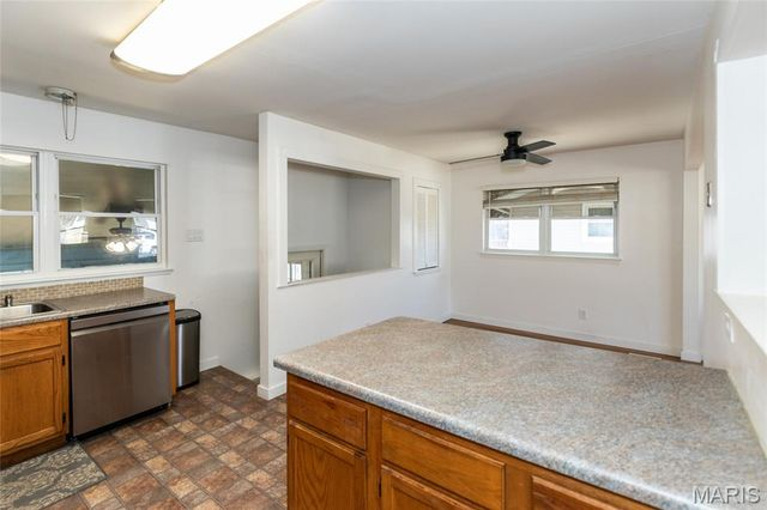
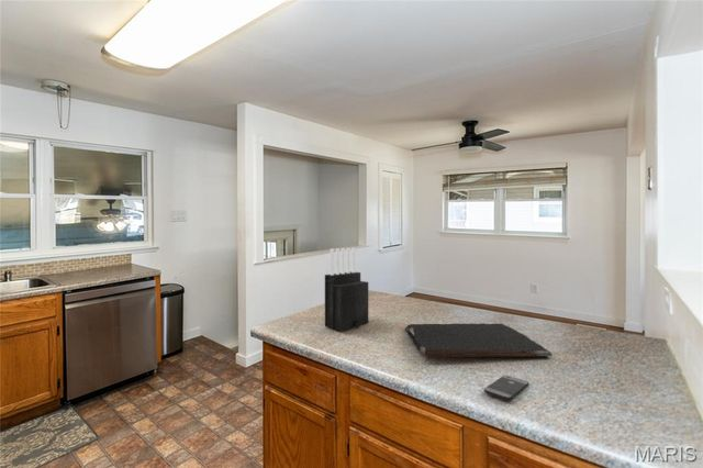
+ cutting board [404,322,553,359]
+ smartphone [483,375,529,401]
+ knife block [324,246,369,332]
